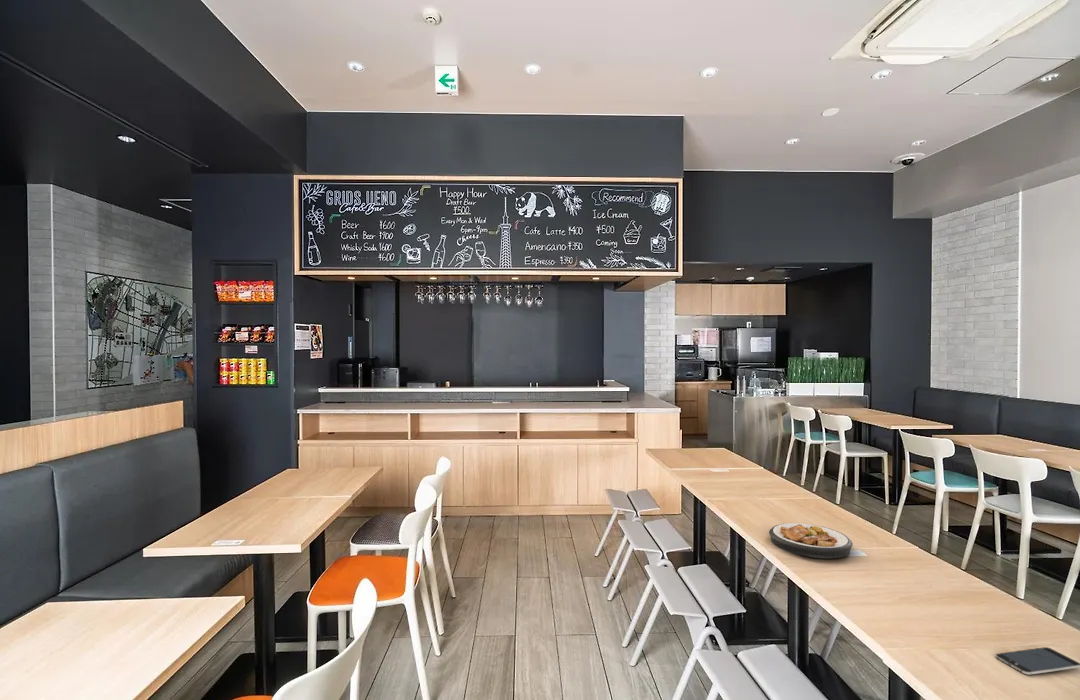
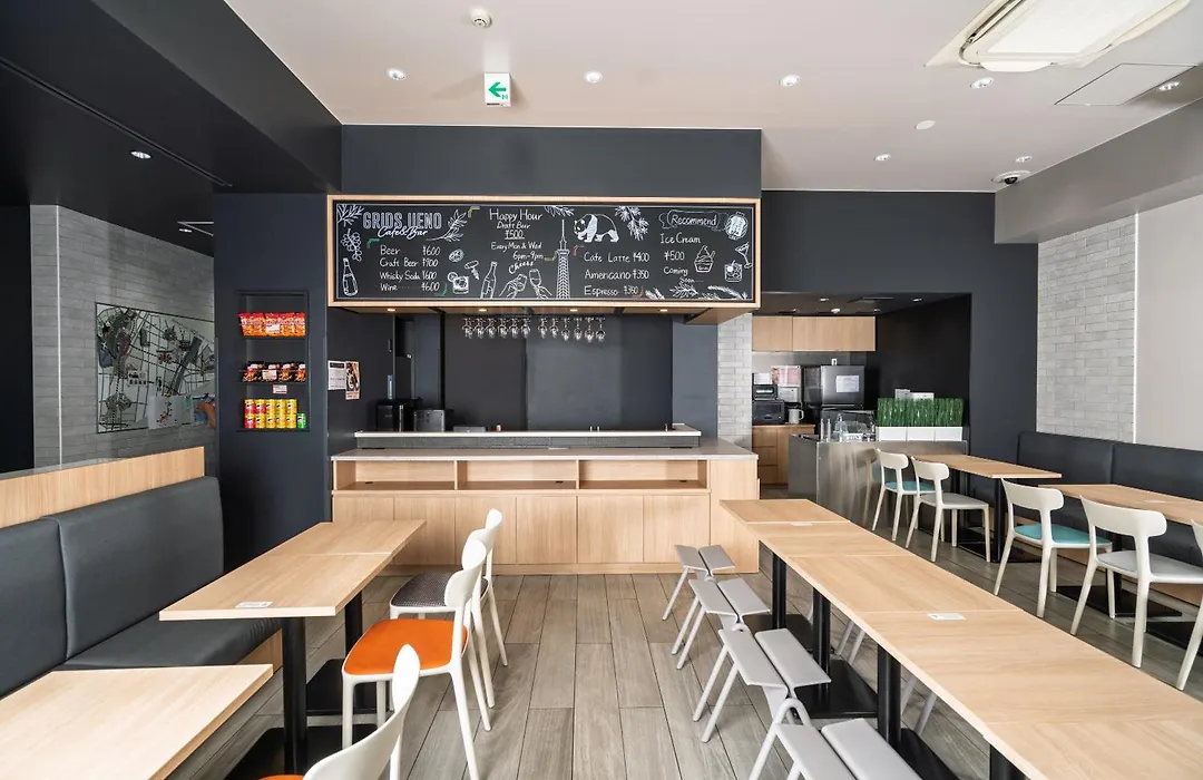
- smartphone [995,646,1080,676]
- plate [768,522,854,559]
